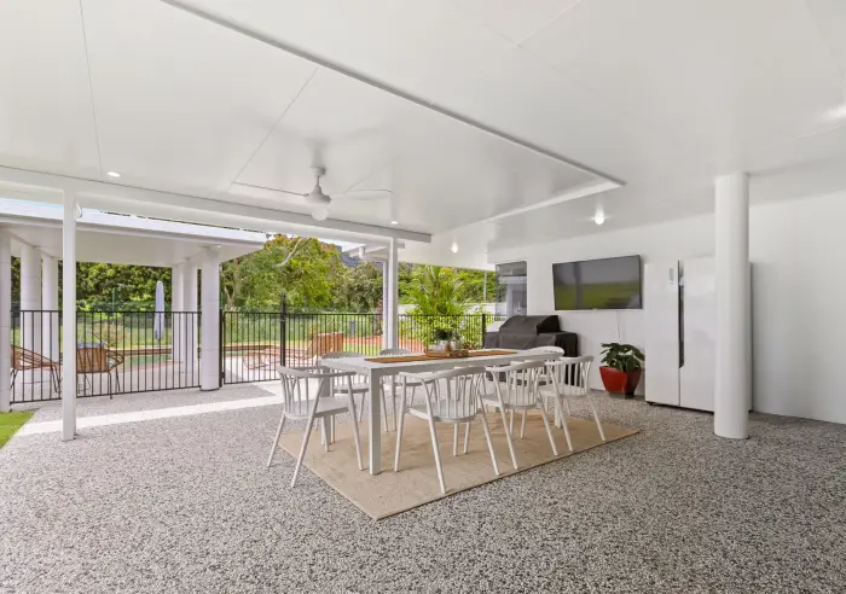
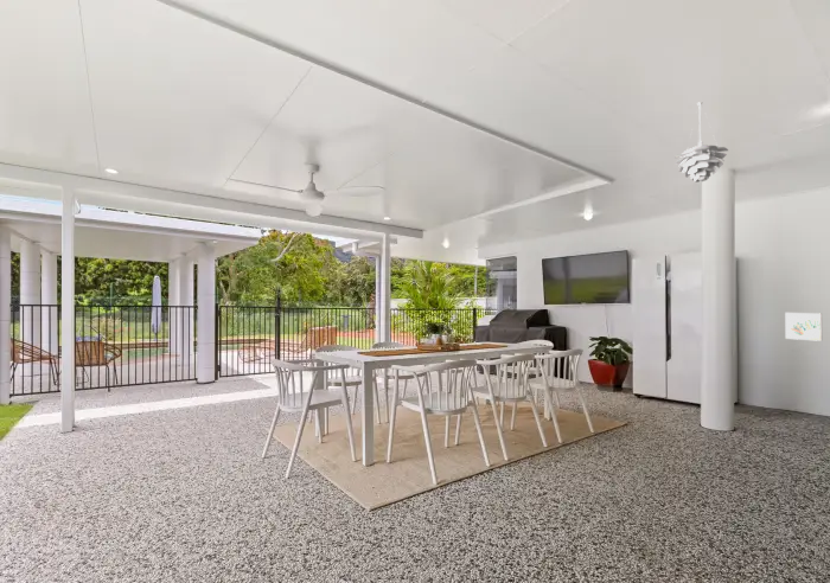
+ wall art [784,312,823,342]
+ pendant light [673,101,729,184]
